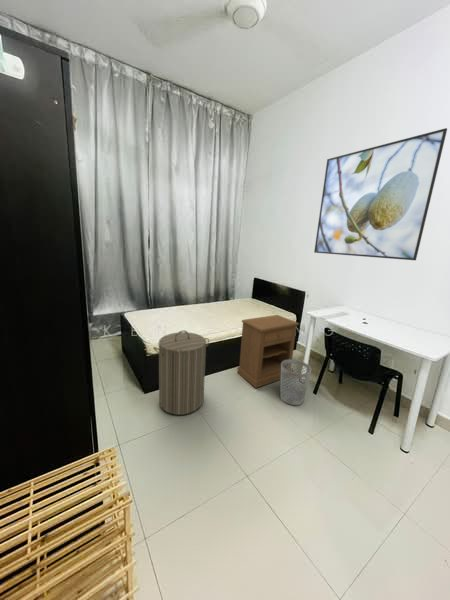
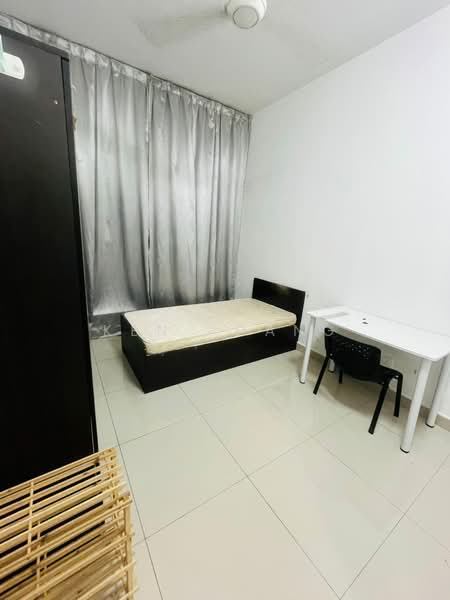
- laundry hamper [152,330,210,416]
- nightstand [236,314,300,389]
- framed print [313,127,448,261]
- wastebasket [279,359,312,406]
